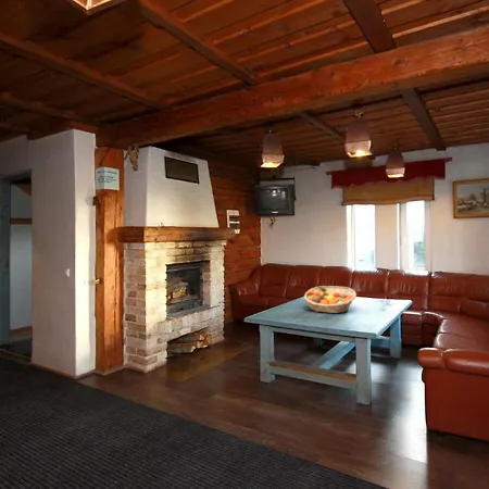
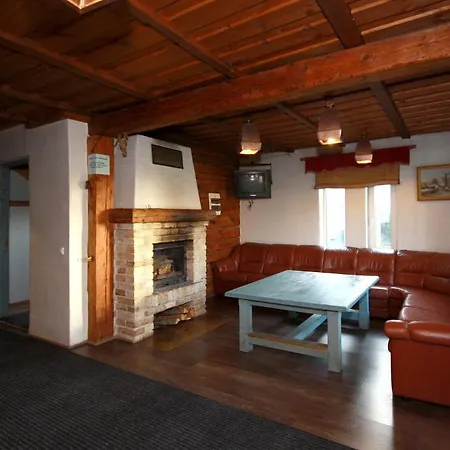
- fruit basket [303,285,358,314]
